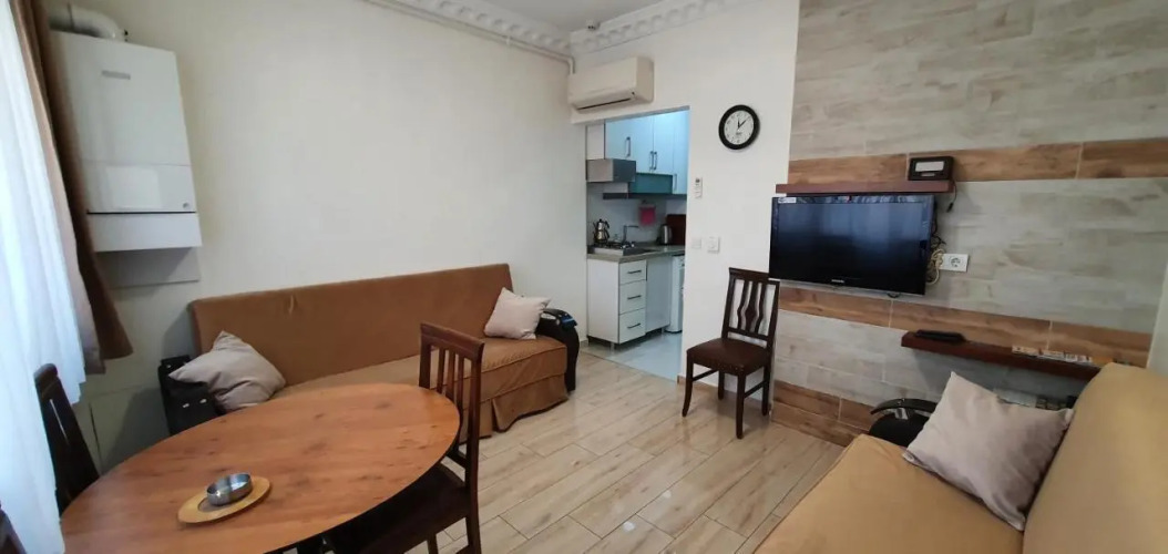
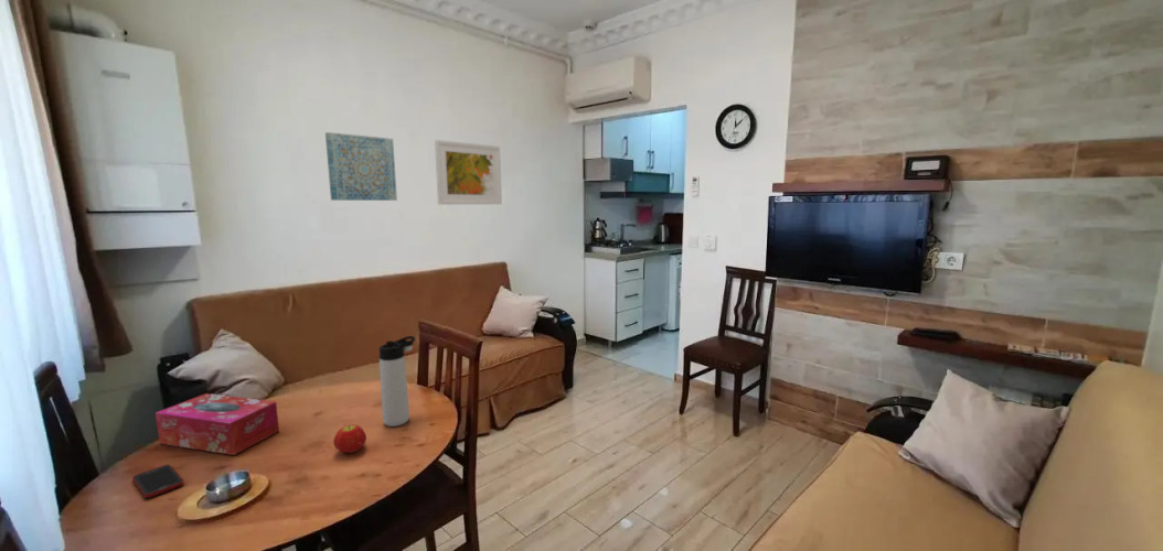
+ thermos bottle [378,335,416,428]
+ wall art [324,131,398,202]
+ cell phone [131,463,184,499]
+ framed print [434,139,503,206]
+ fruit [332,424,367,454]
+ tissue box [154,392,280,456]
